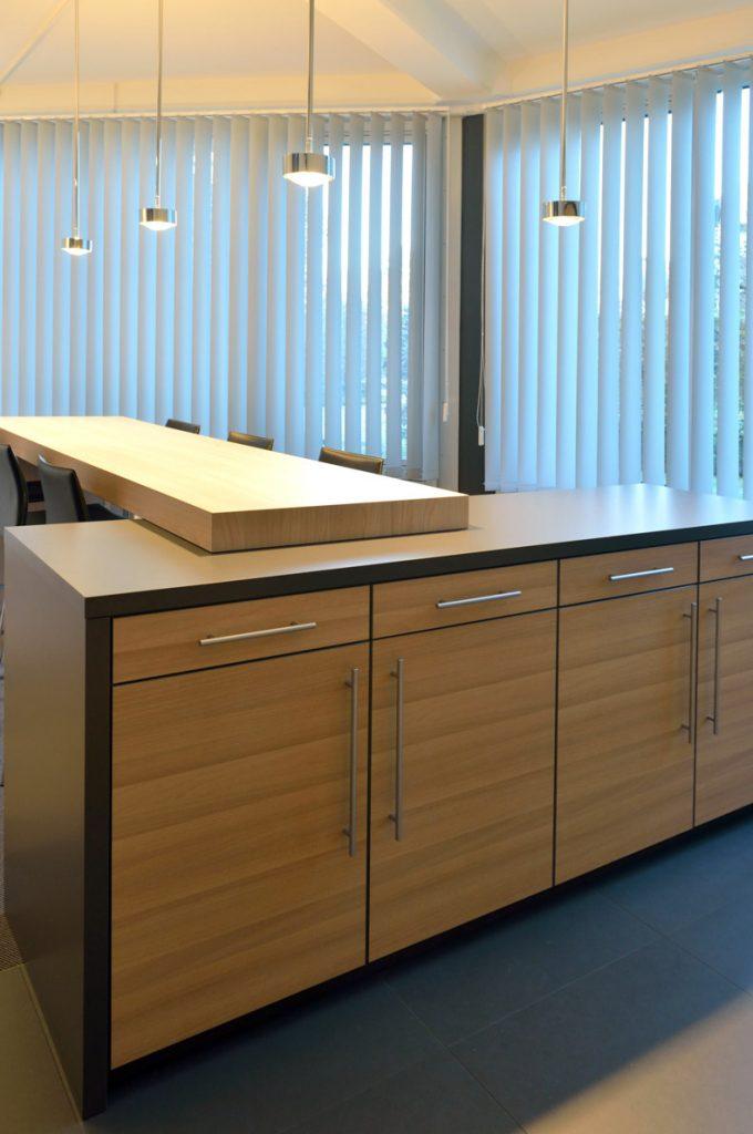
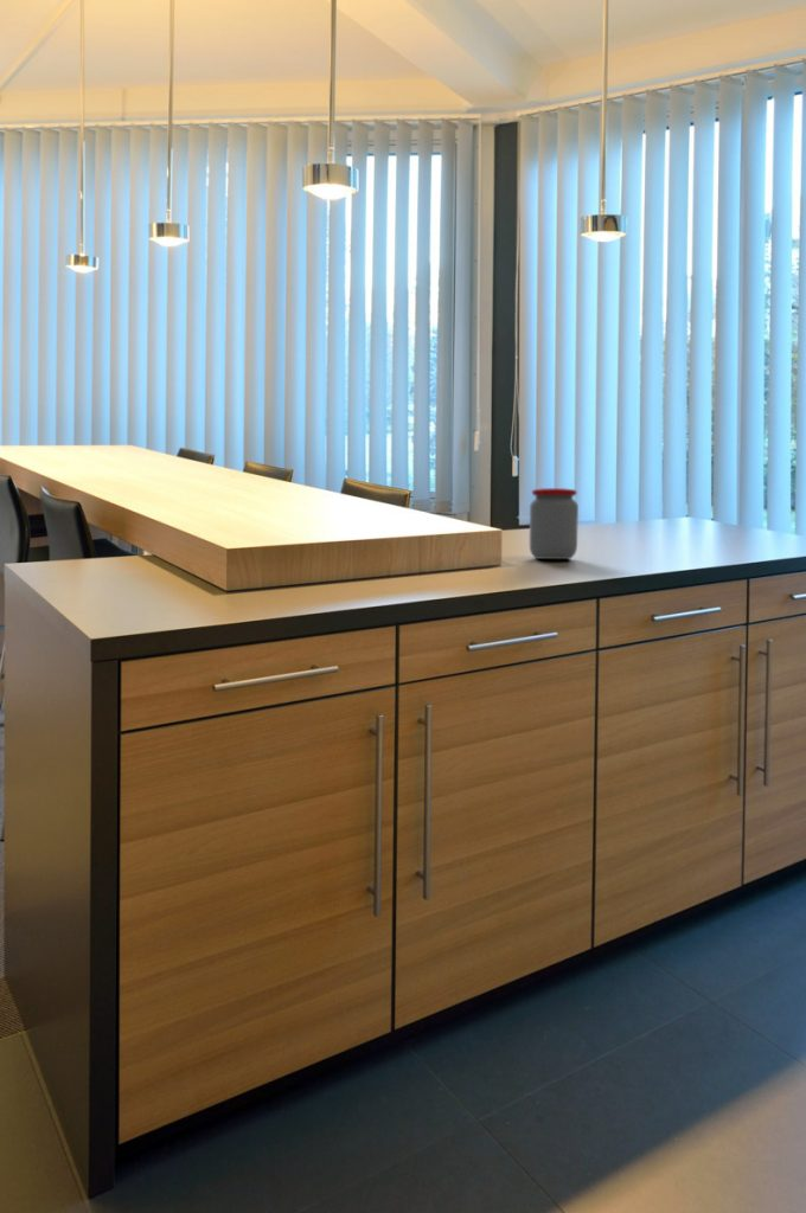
+ jar [529,487,580,560]
